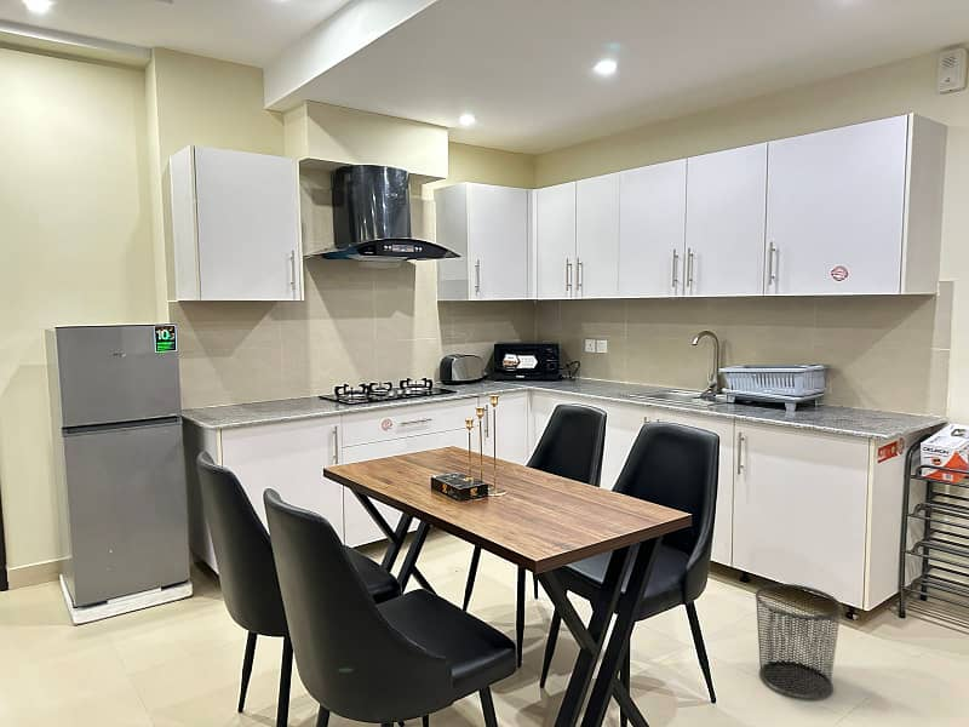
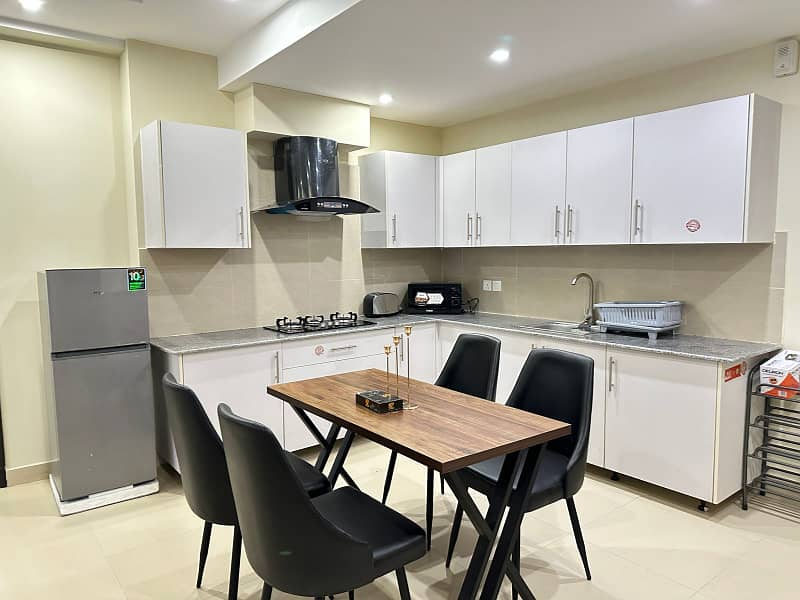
- waste bin [755,583,844,700]
